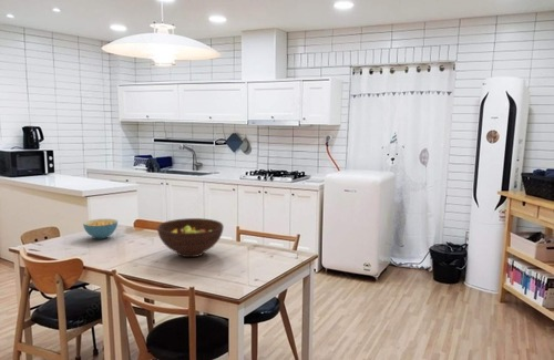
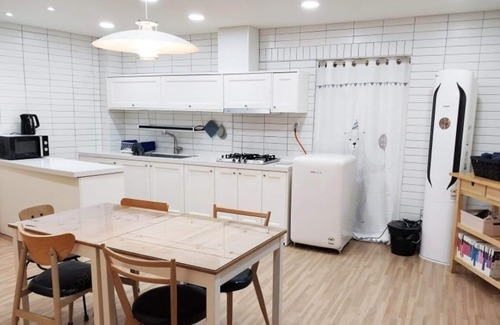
- fruit bowl [156,217,225,258]
- cereal bowl [82,218,119,239]
